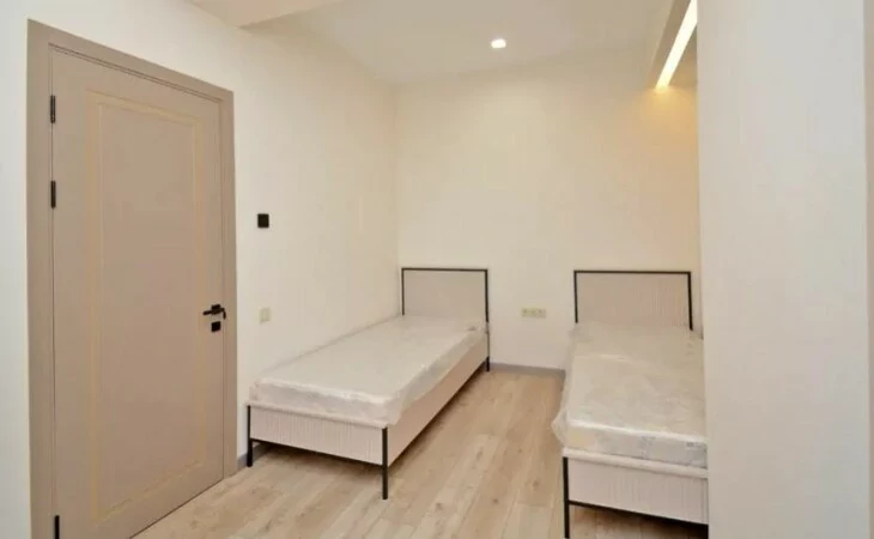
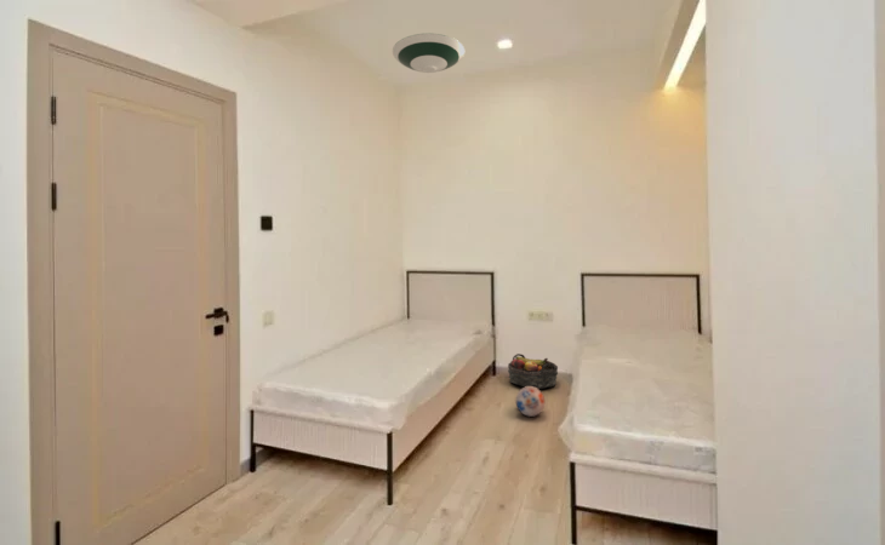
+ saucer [392,33,466,74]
+ basket [507,352,559,390]
+ ball [514,386,546,418]
